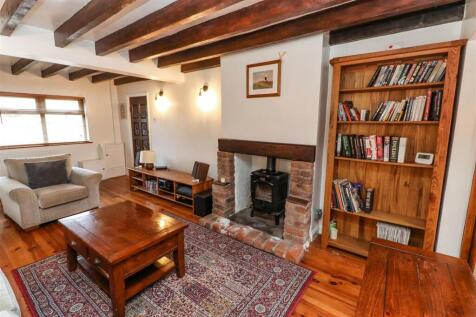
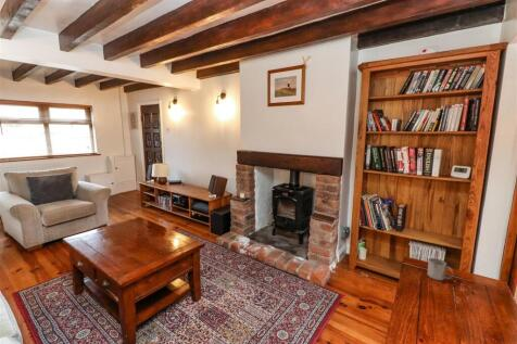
+ mug [426,257,454,281]
